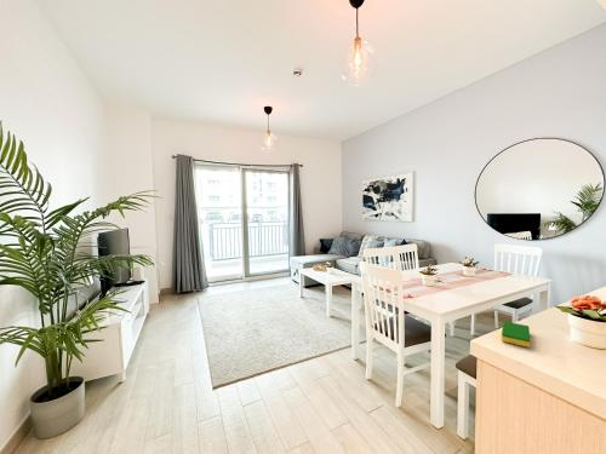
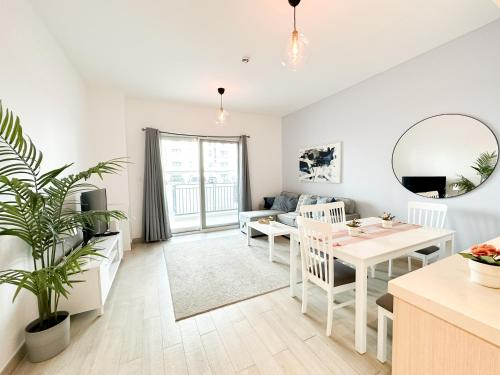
- dish sponge [501,321,531,349]
